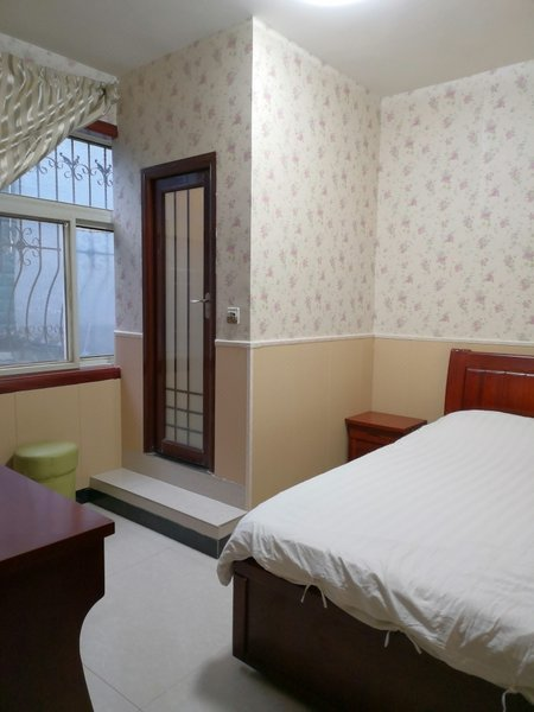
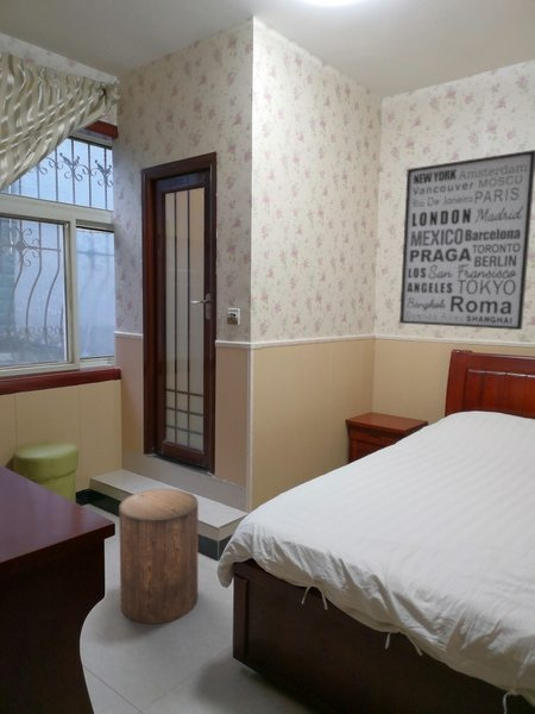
+ stool [118,488,200,625]
+ wall art [398,149,535,331]
